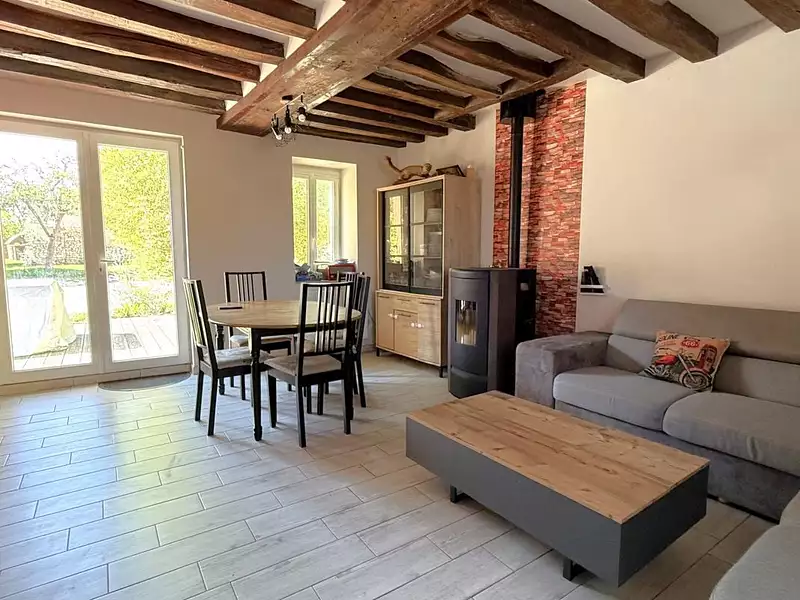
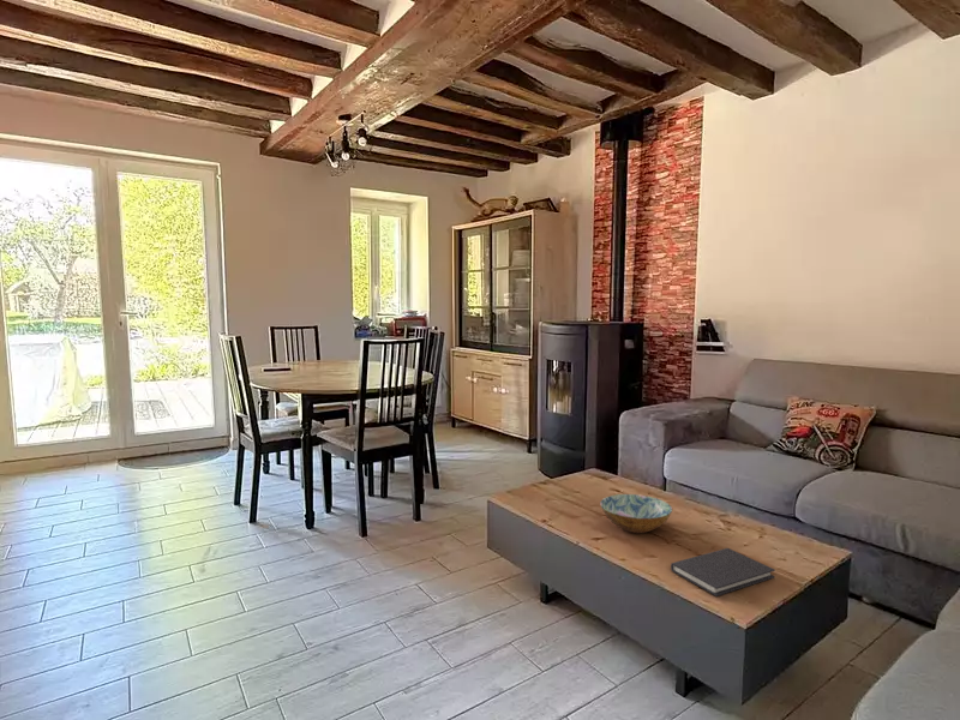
+ diary [670,547,776,598]
+ bowl [599,493,673,534]
